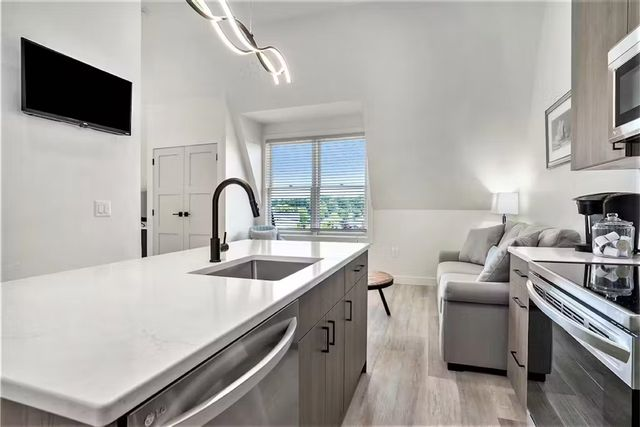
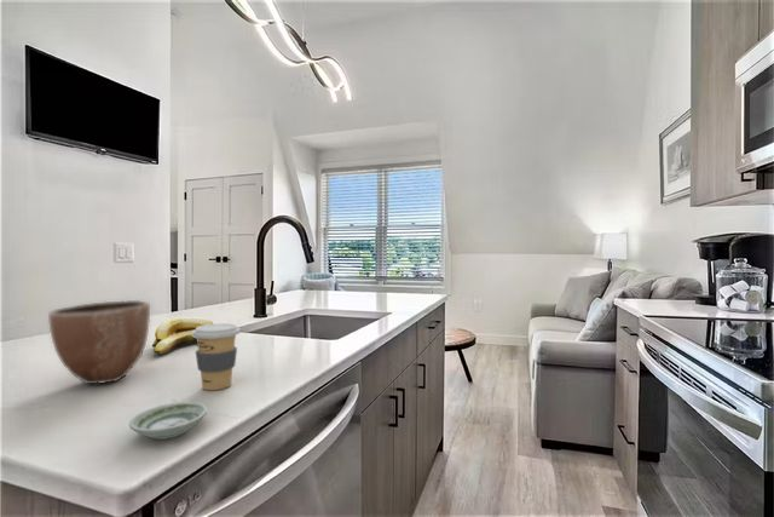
+ saucer [128,401,208,441]
+ decorative bowl [47,299,151,385]
+ coffee cup [192,322,242,391]
+ banana [151,316,214,355]
